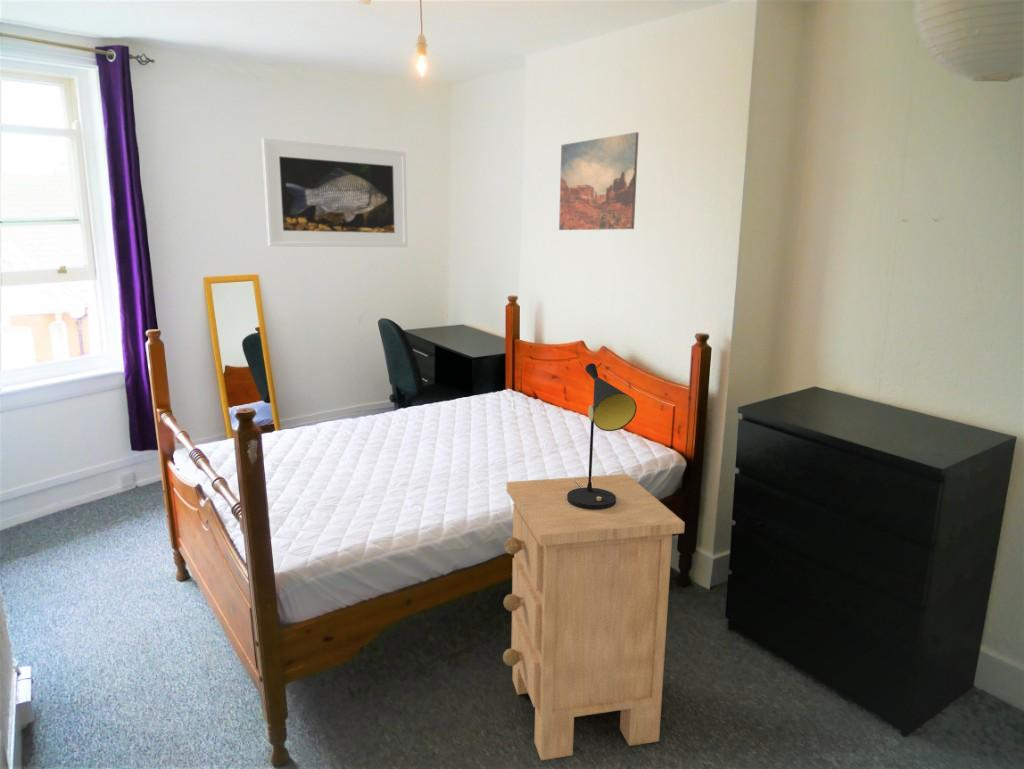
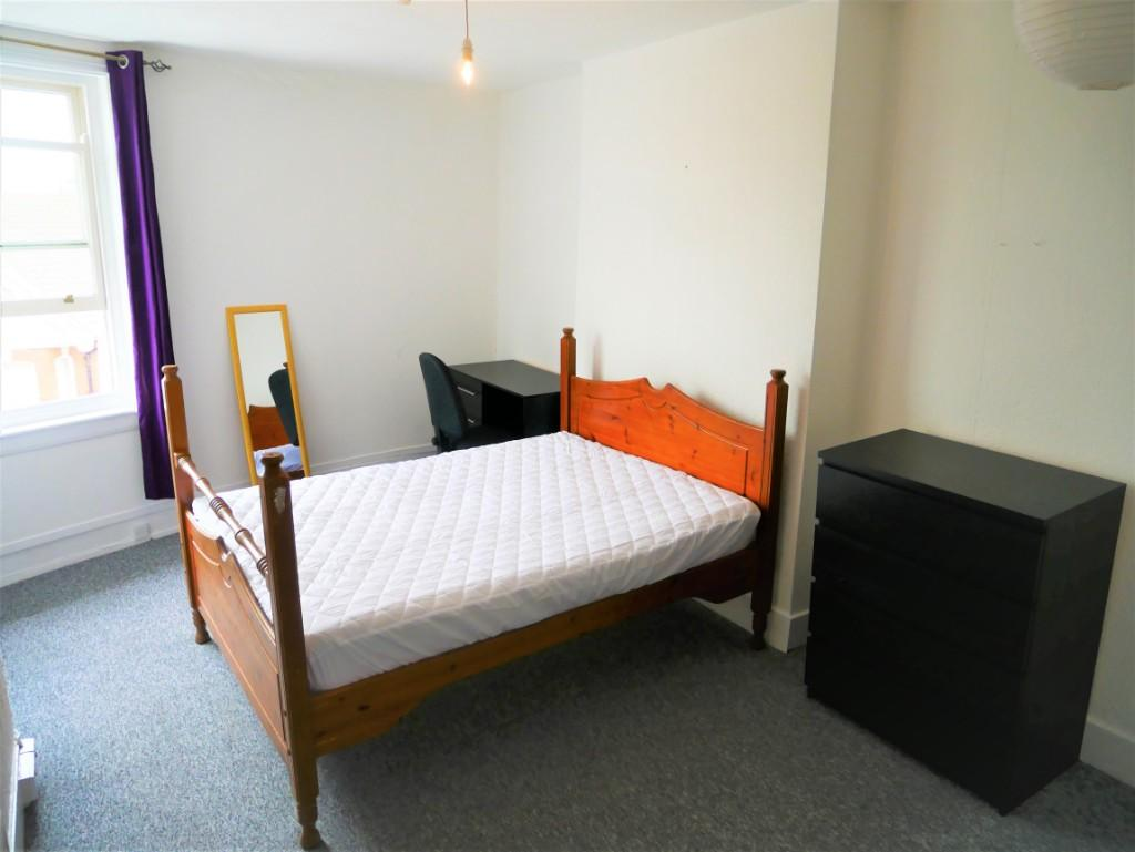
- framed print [261,137,409,248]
- wall art [558,131,640,231]
- nightstand [502,473,686,761]
- table lamp [567,362,638,510]
